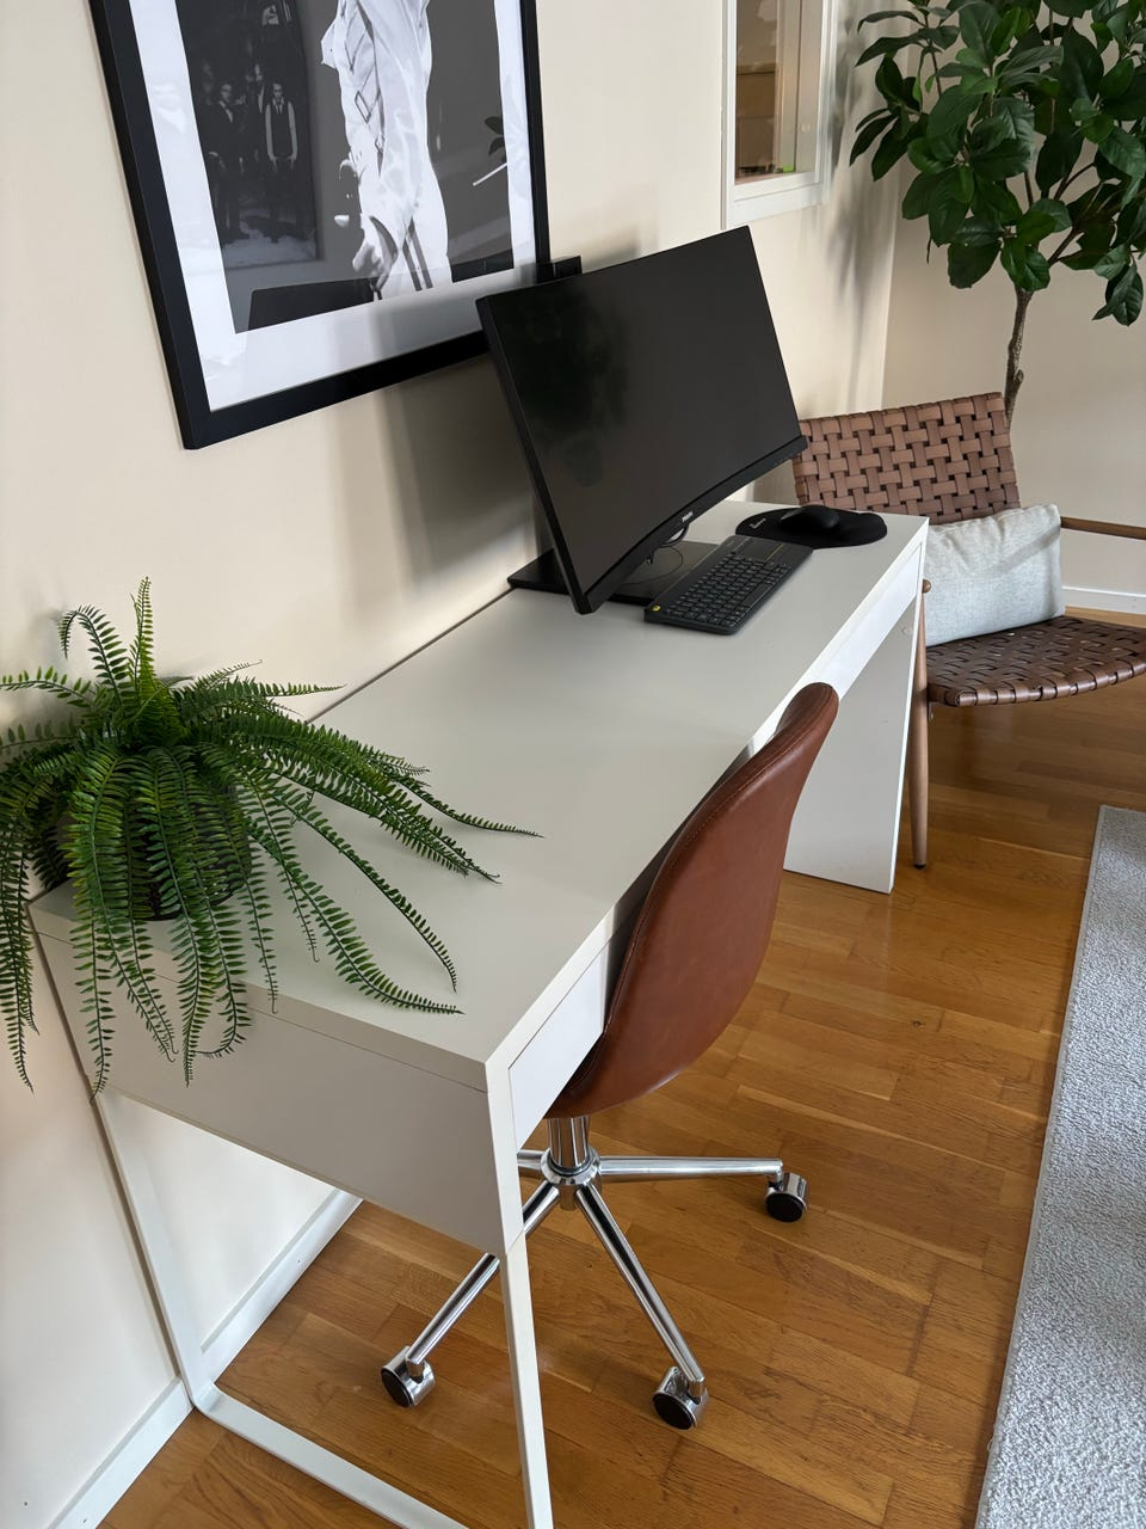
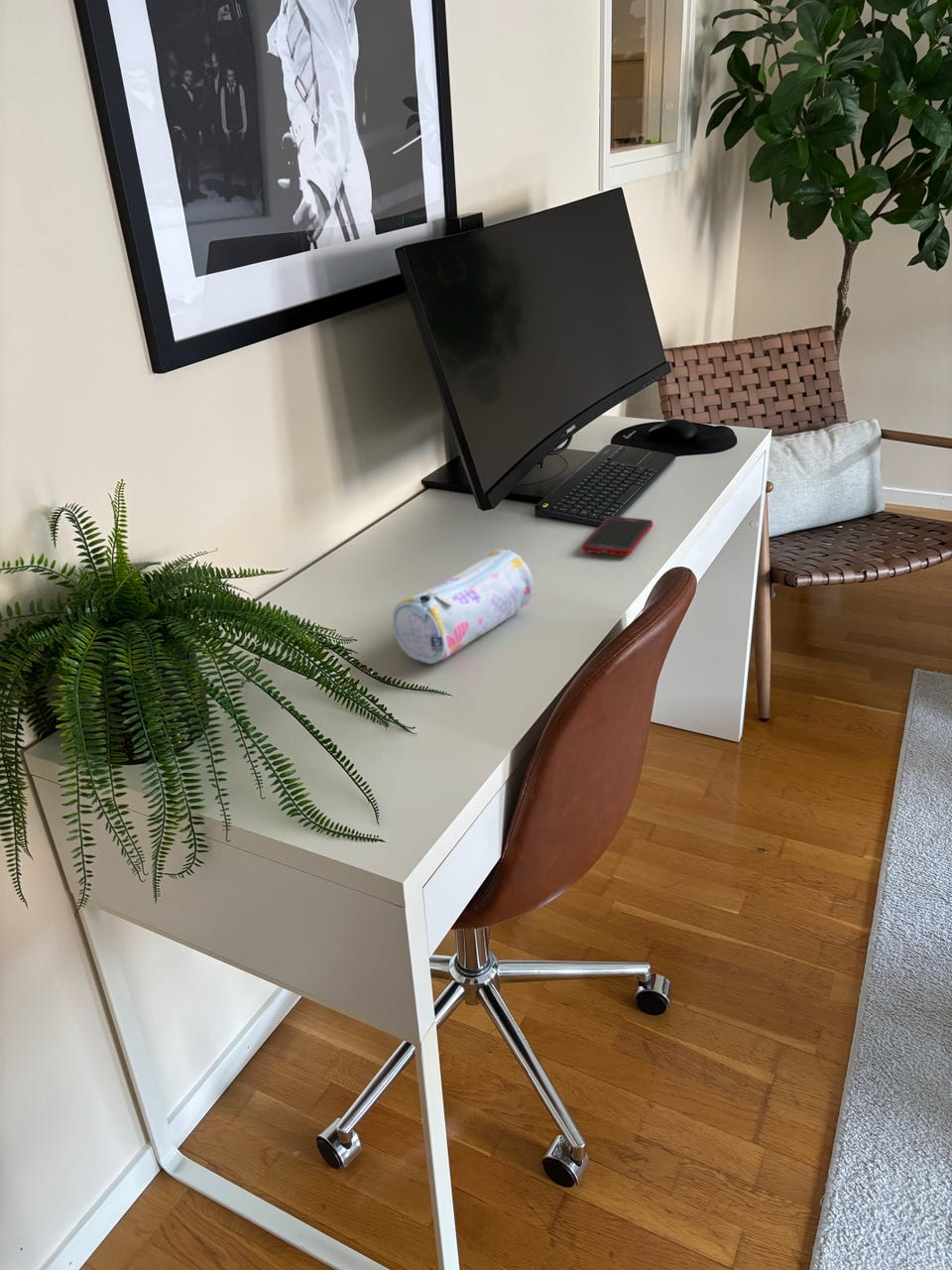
+ pencil case [392,549,535,665]
+ cell phone [581,515,654,557]
